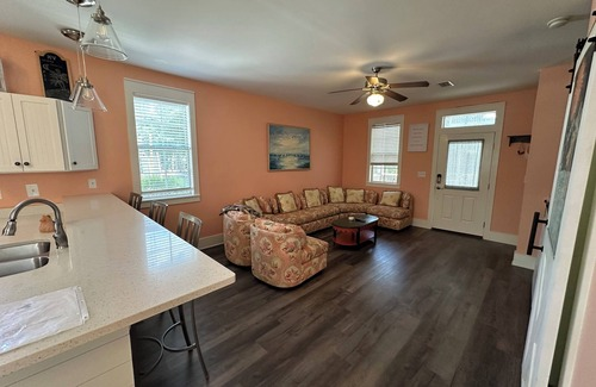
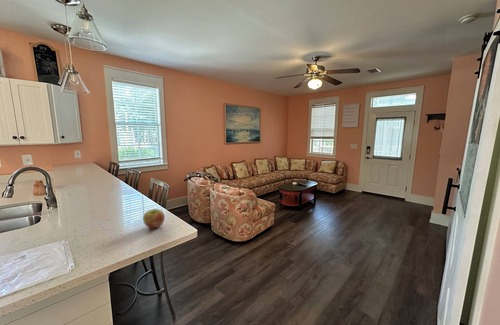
+ apple [142,208,166,230]
